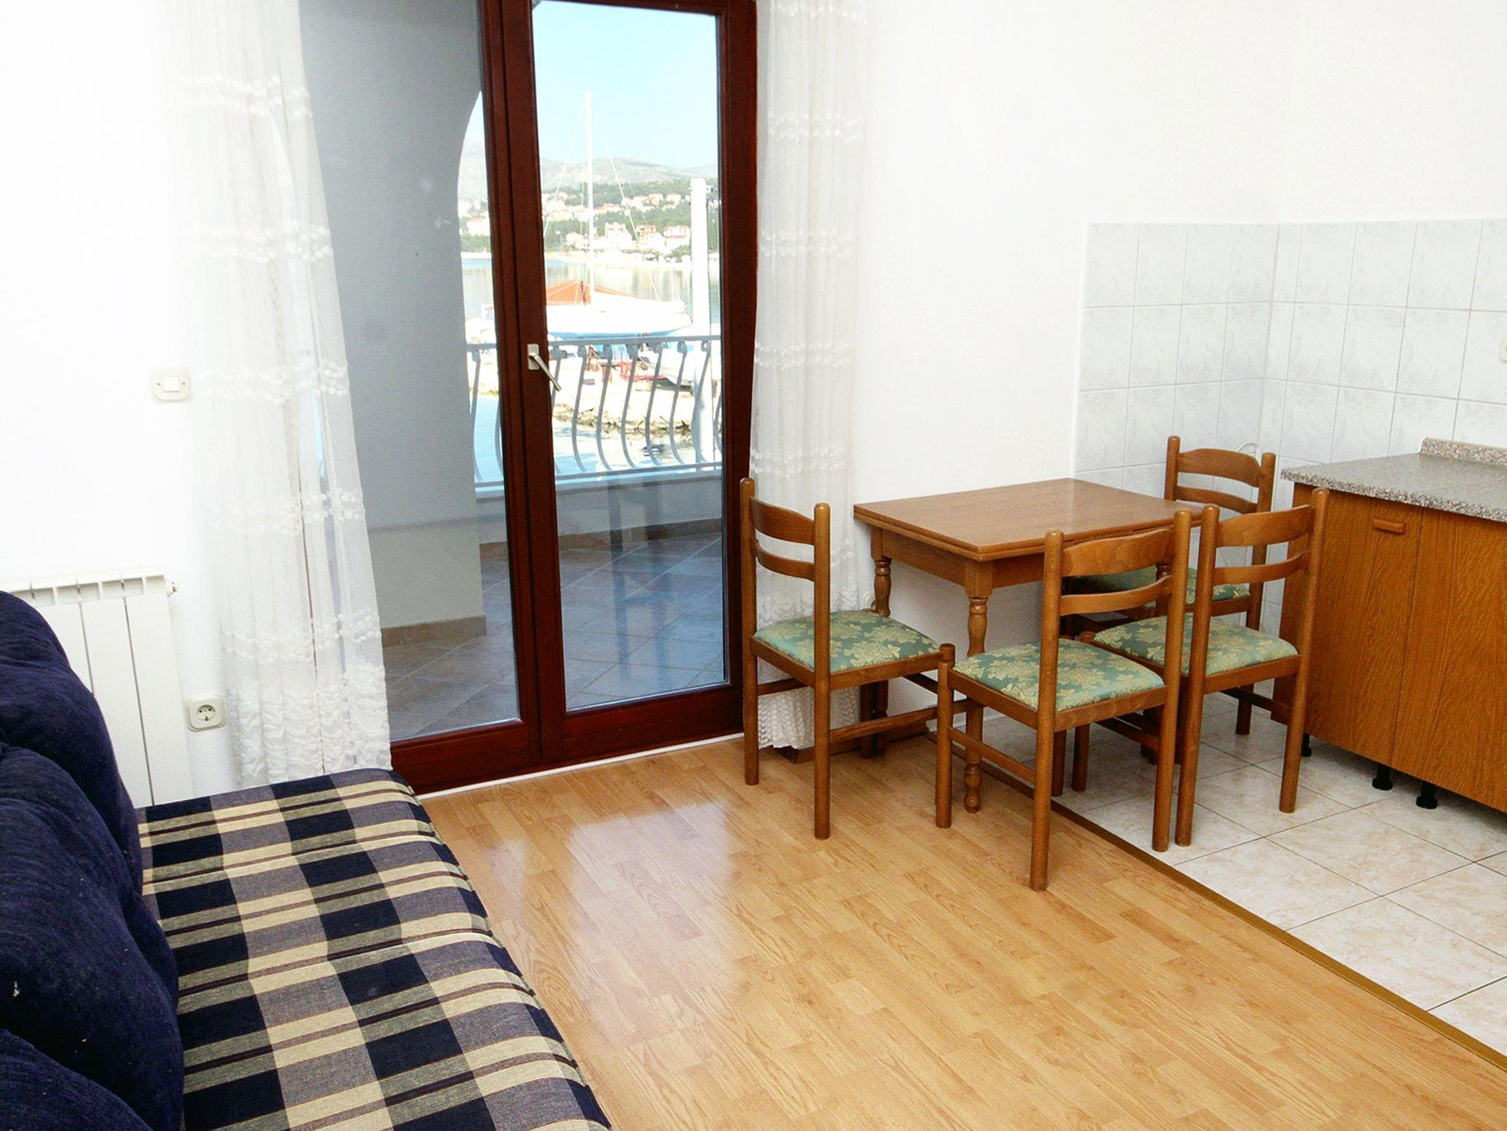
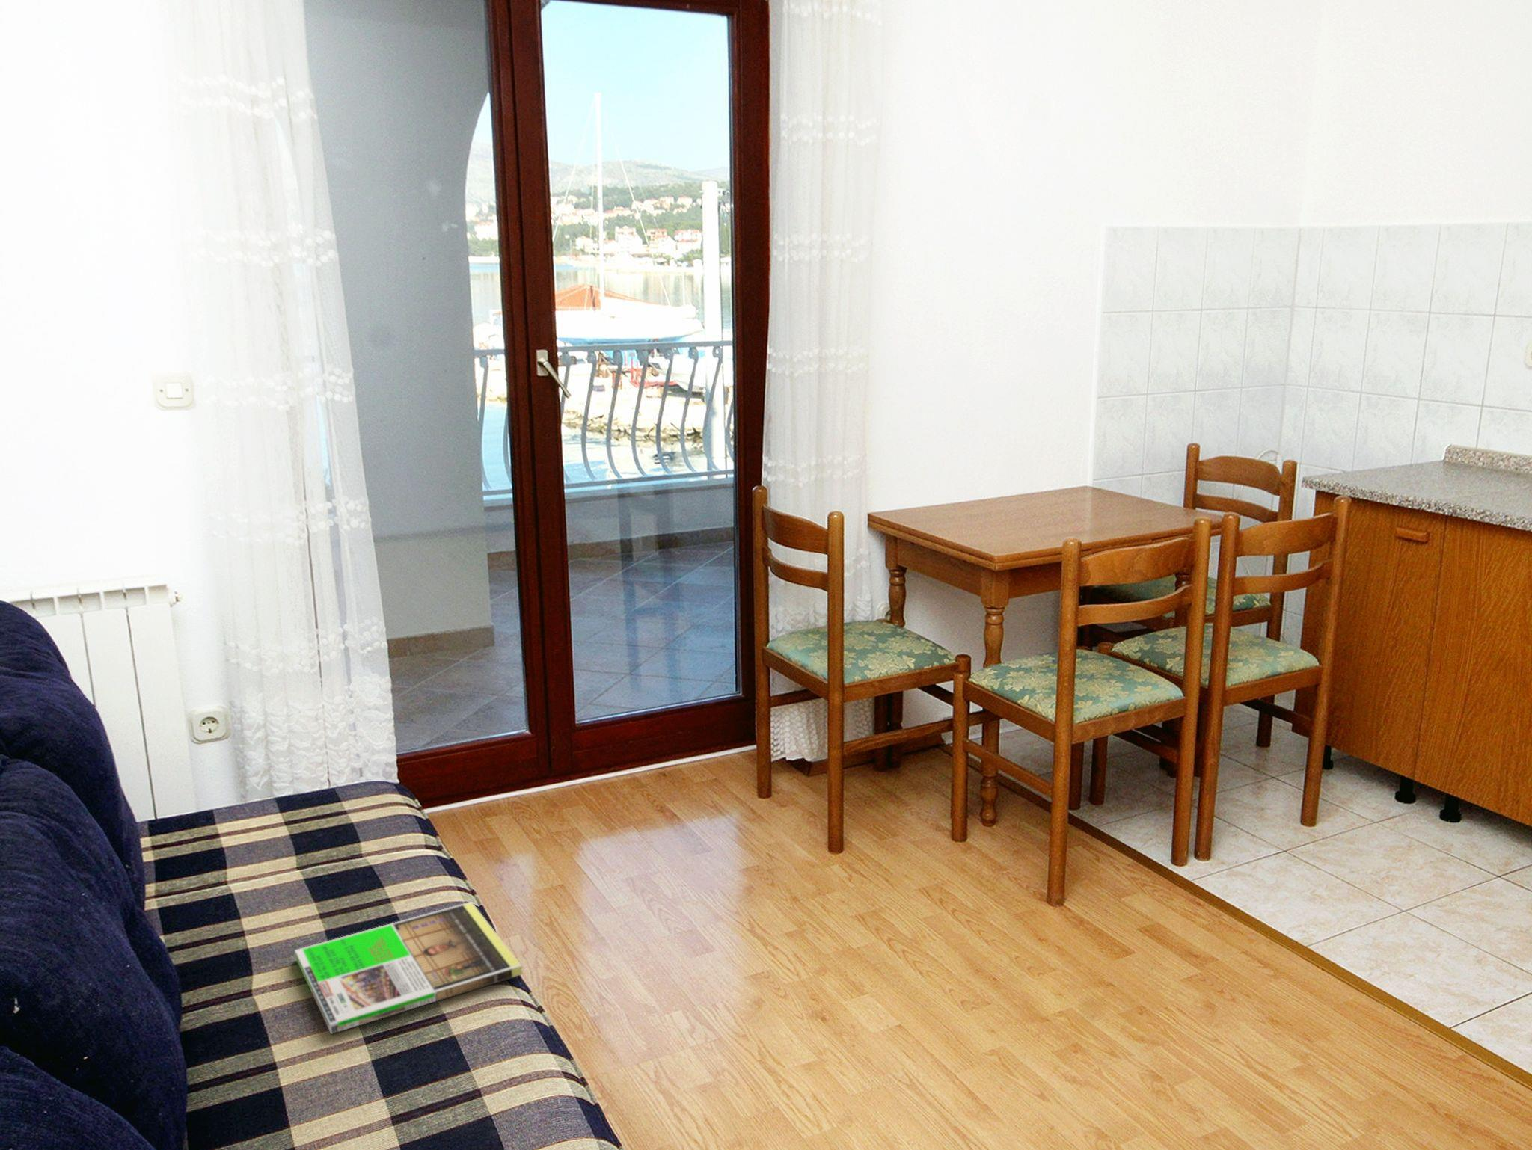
+ magazine [294,901,523,1035]
